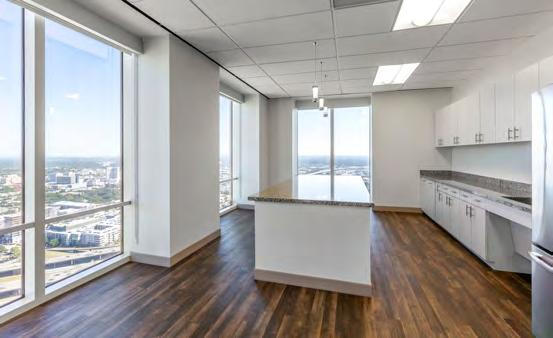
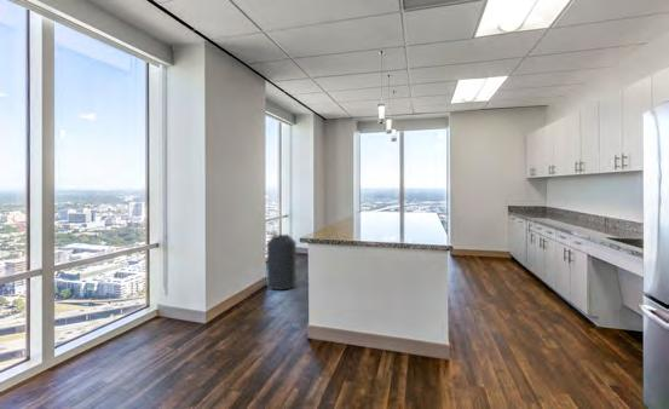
+ trash can [266,234,298,290]
